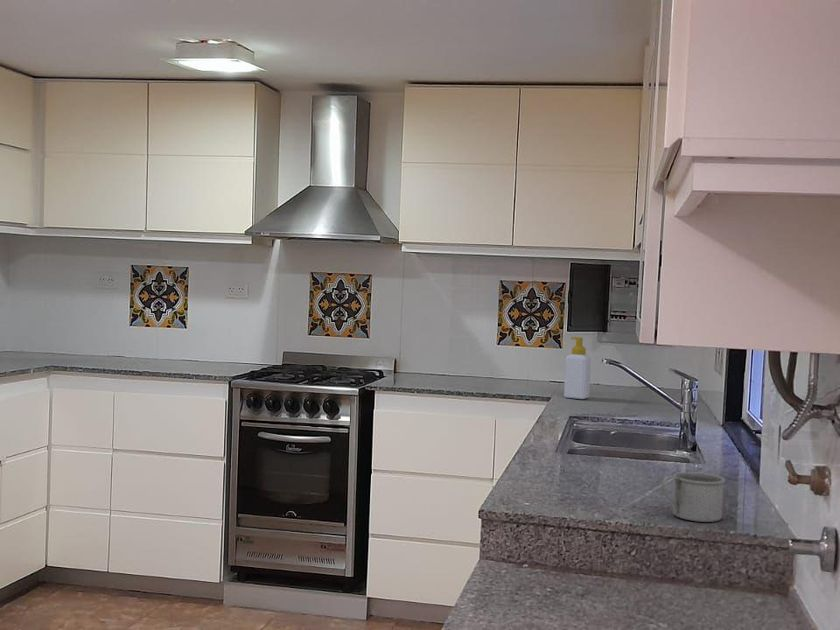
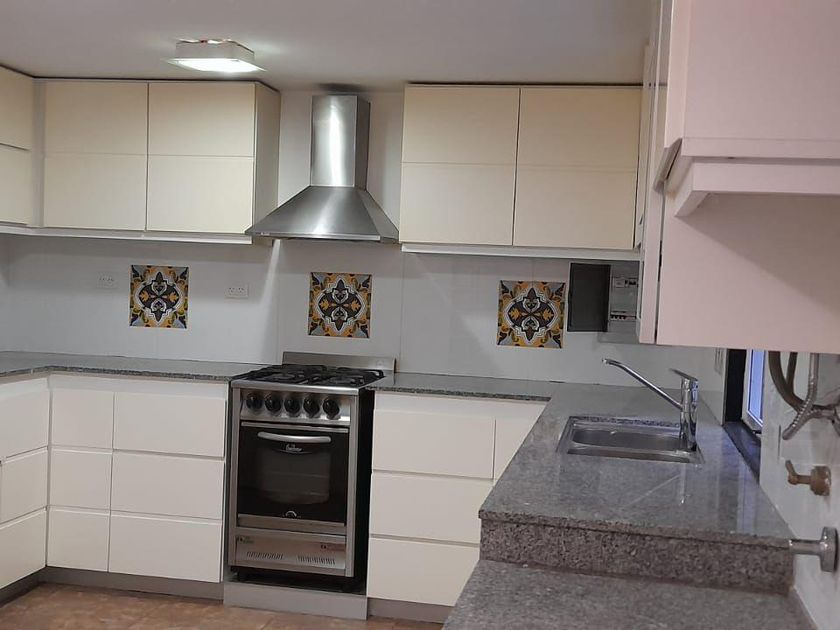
- mug [660,471,726,523]
- soap bottle [563,336,592,400]
